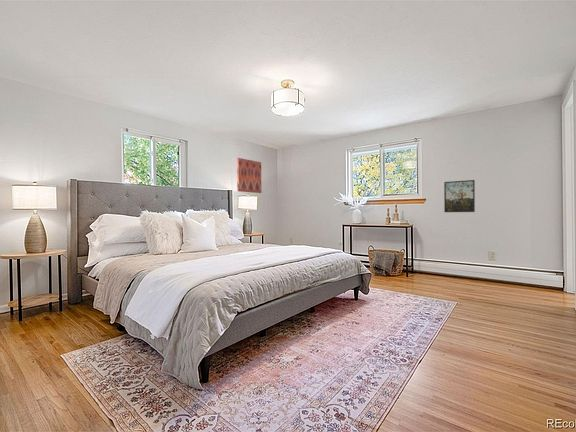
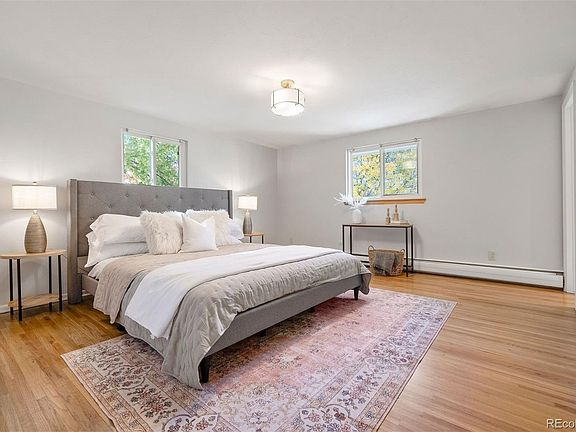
- wall art [236,157,263,194]
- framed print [443,179,476,213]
